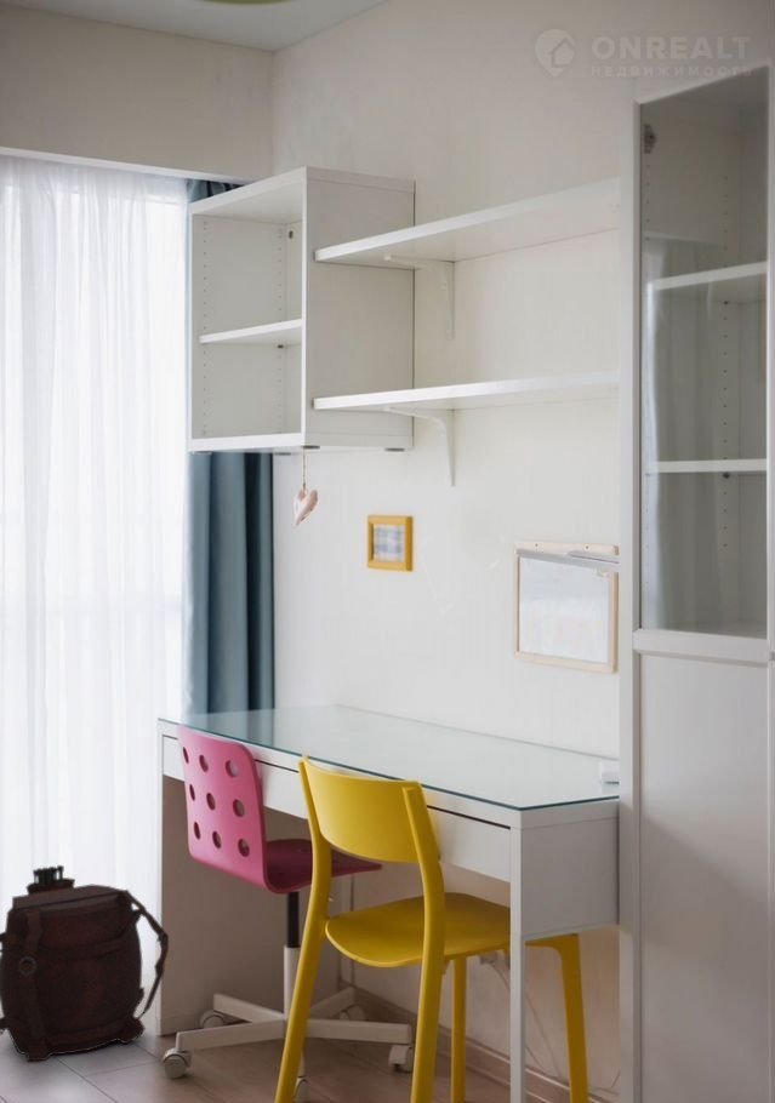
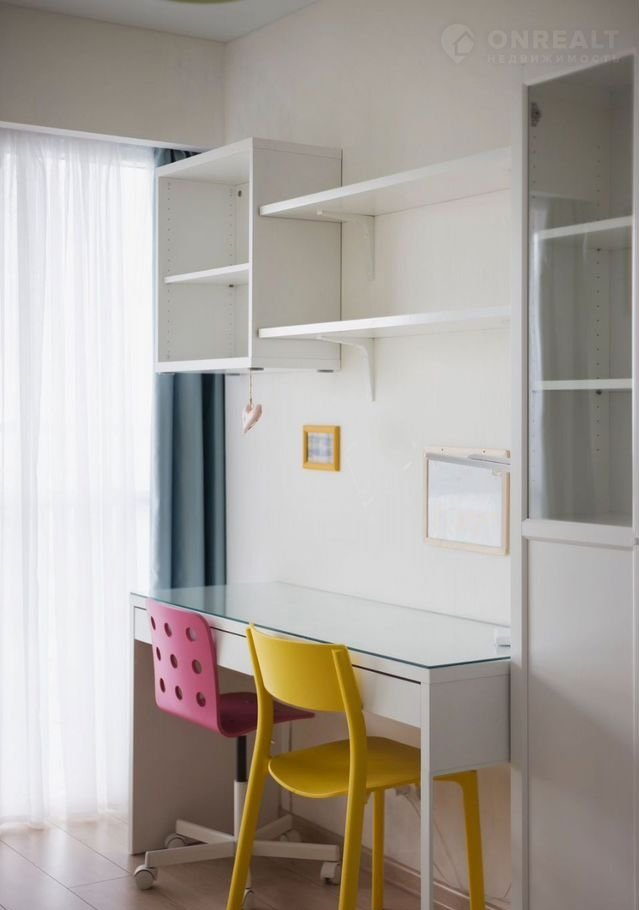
- backpack [0,864,170,1063]
